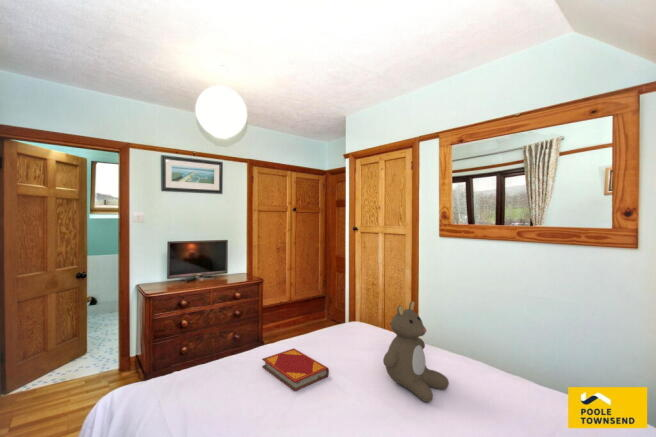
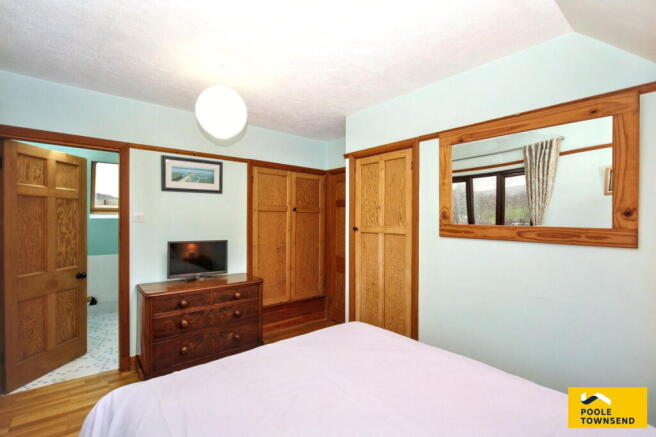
- hardback book [261,347,330,392]
- teddy bear [382,300,450,403]
